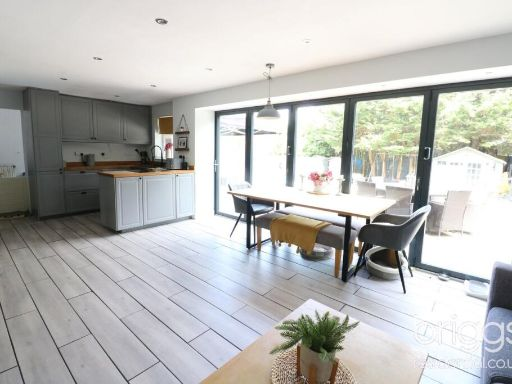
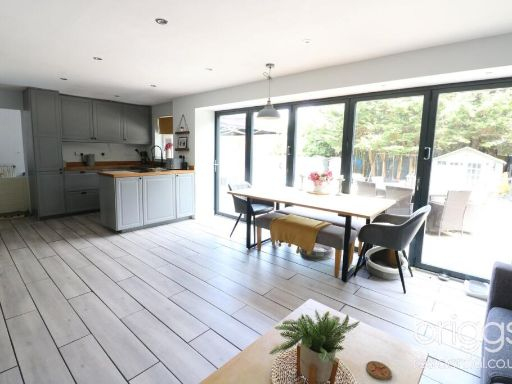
+ coaster [365,360,393,381]
